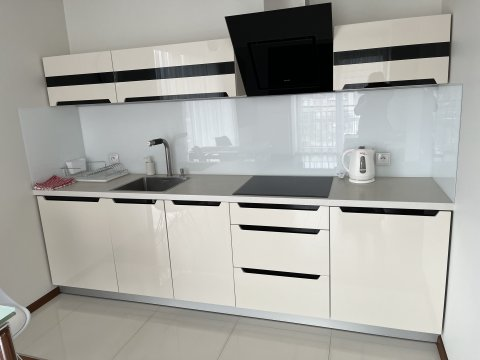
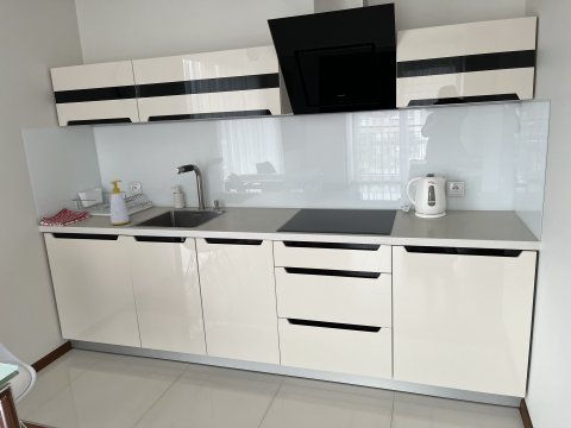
+ soap bottle [109,180,131,226]
